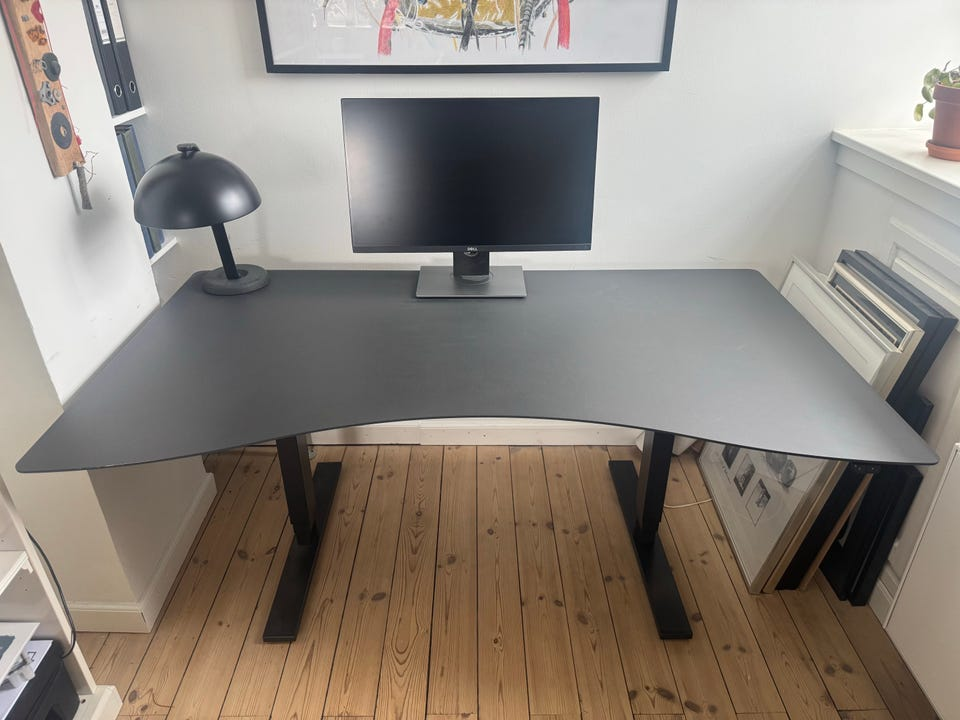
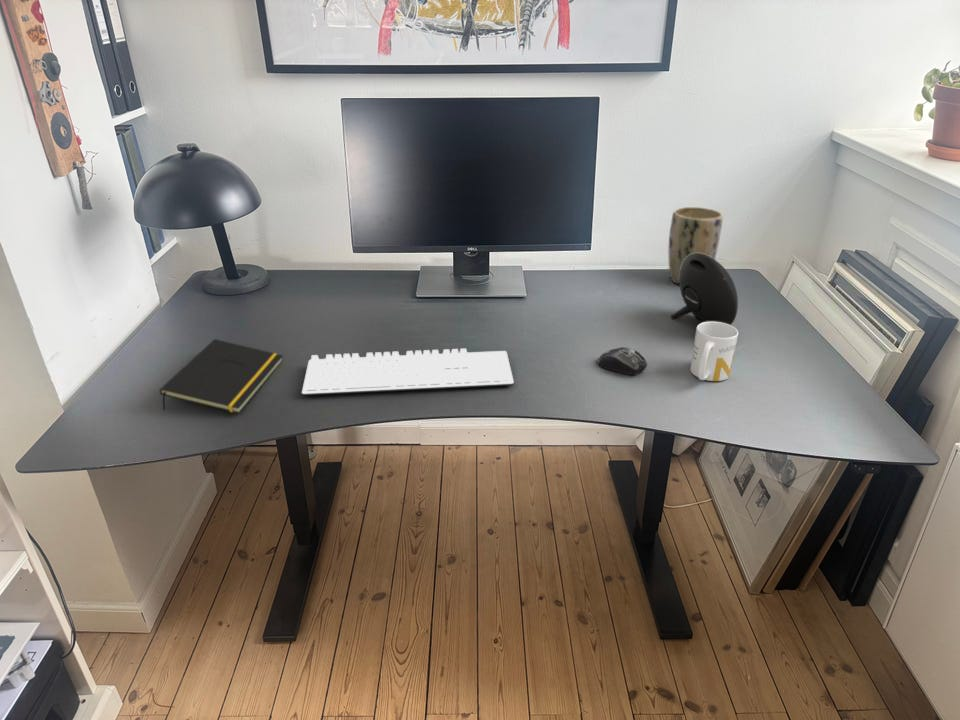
+ mug [689,321,739,382]
+ plant pot [667,206,724,285]
+ computer mouse [596,346,648,376]
+ keyboard [301,347,515,396]
+ notepad [159,338,284,415]
+ speaker [670,253,739,326]
